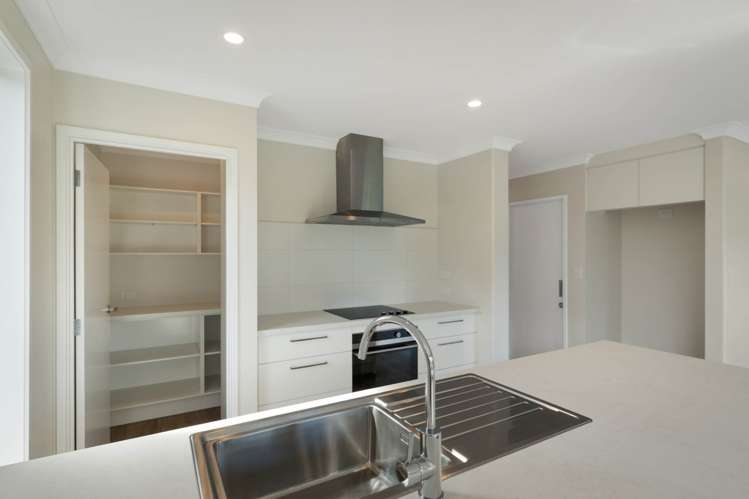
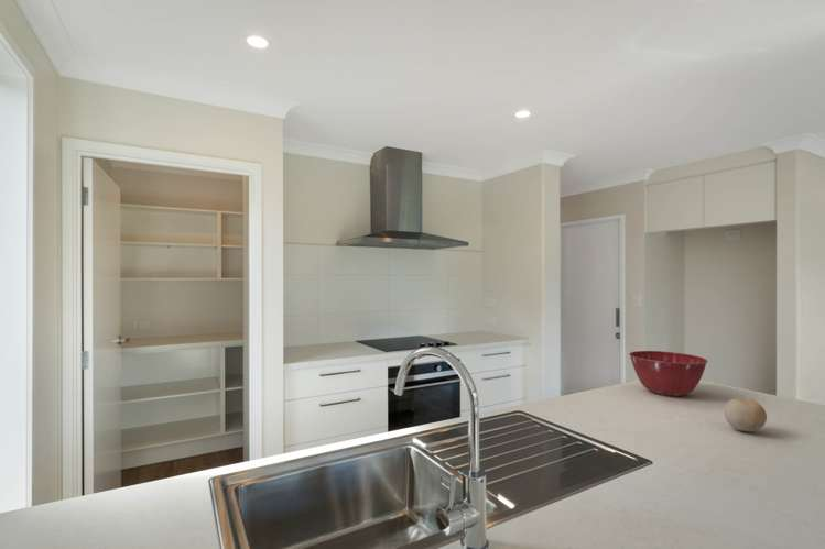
+ mixing bowl [628,350,708,397]
+ fruit [723,397,768,432]
